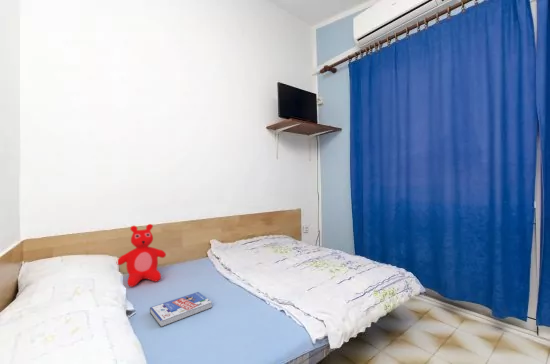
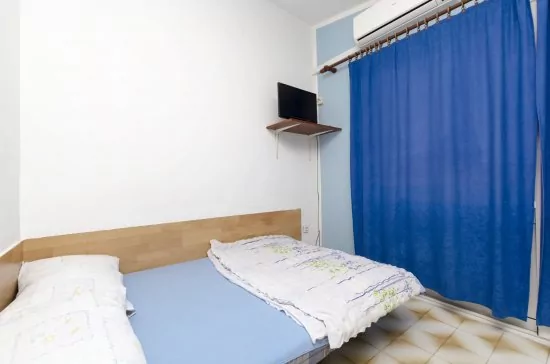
- teddy bear [117,223,167,288]
- book [149,291,213,328]
